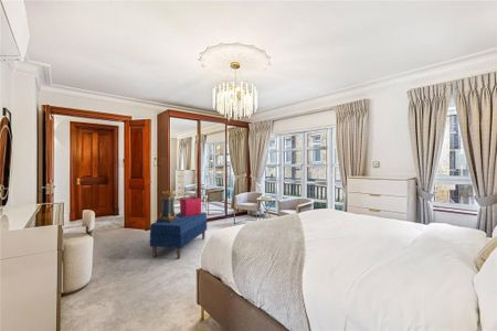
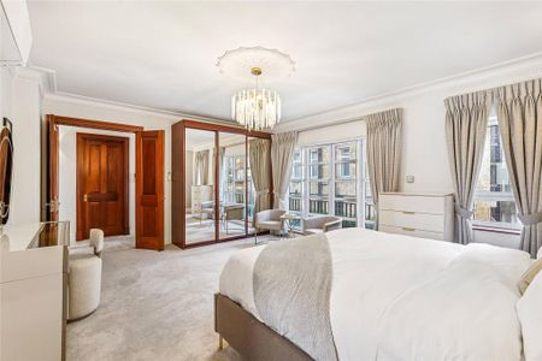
- pedestal [155,190,180,223]
- bench [149,211,208,259]
- storage bin [179,195,202,216]
